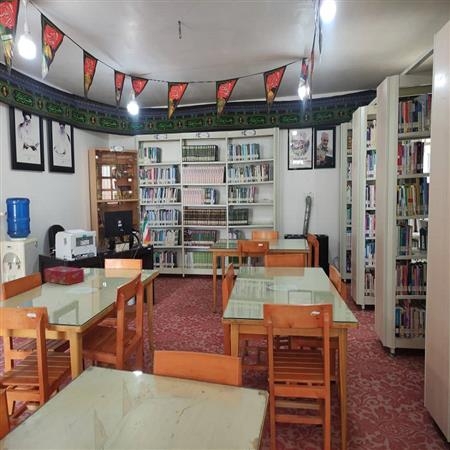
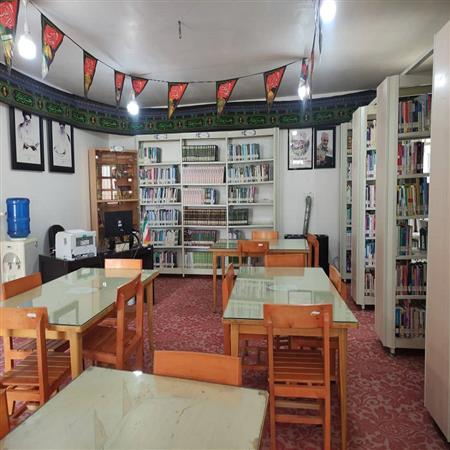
- tissue box [44,265,85,286]
